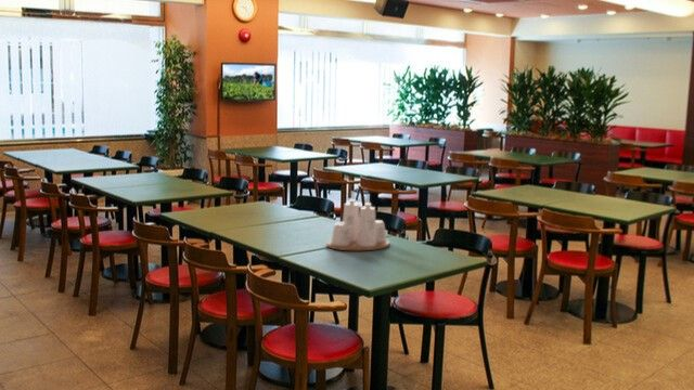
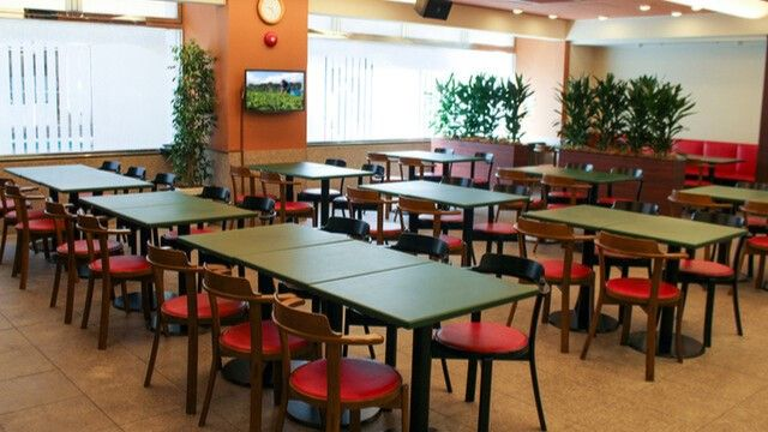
- condiment set [325,190,390,251]
